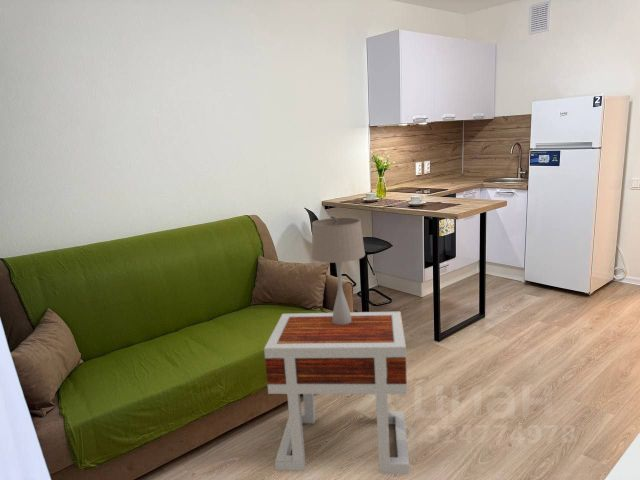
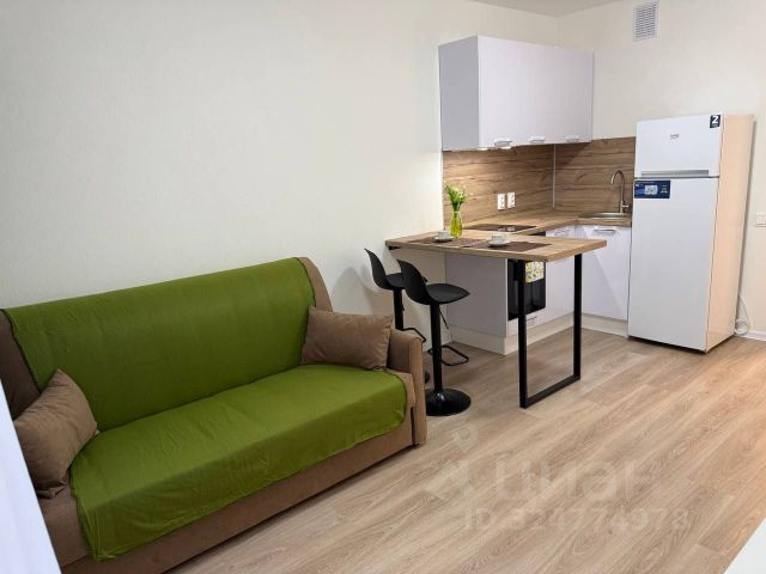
- table lamp [311,216,366,325]
- side table [263,311,410,475]
